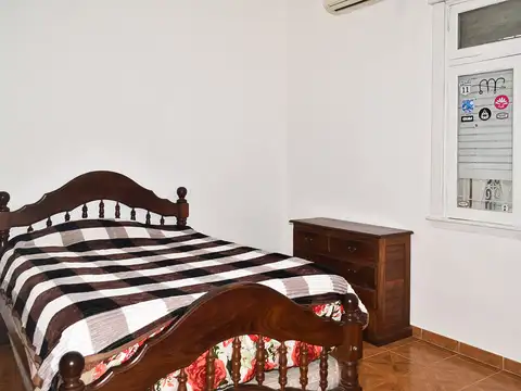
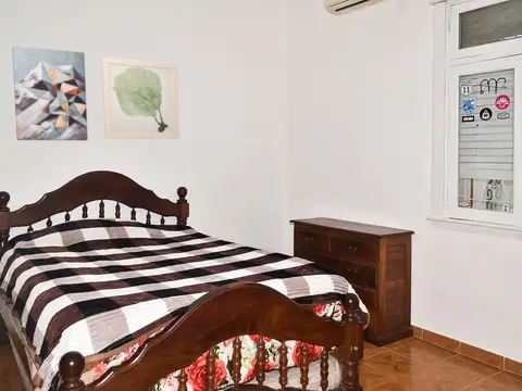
+ wall art [12,45,89,141]
+ wall art [101,56,181,140]
